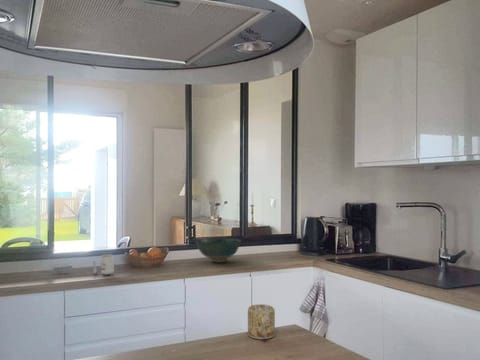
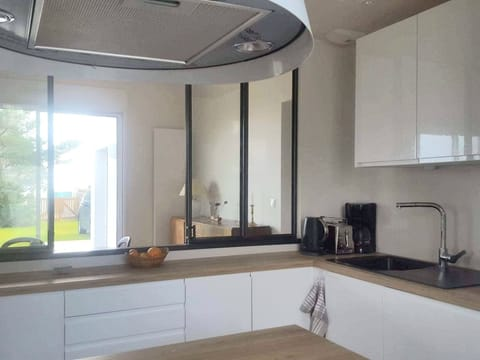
- candle [92,253,115,276]
- mug [247,303,276,340]
- bowl [195,238,242,264]
